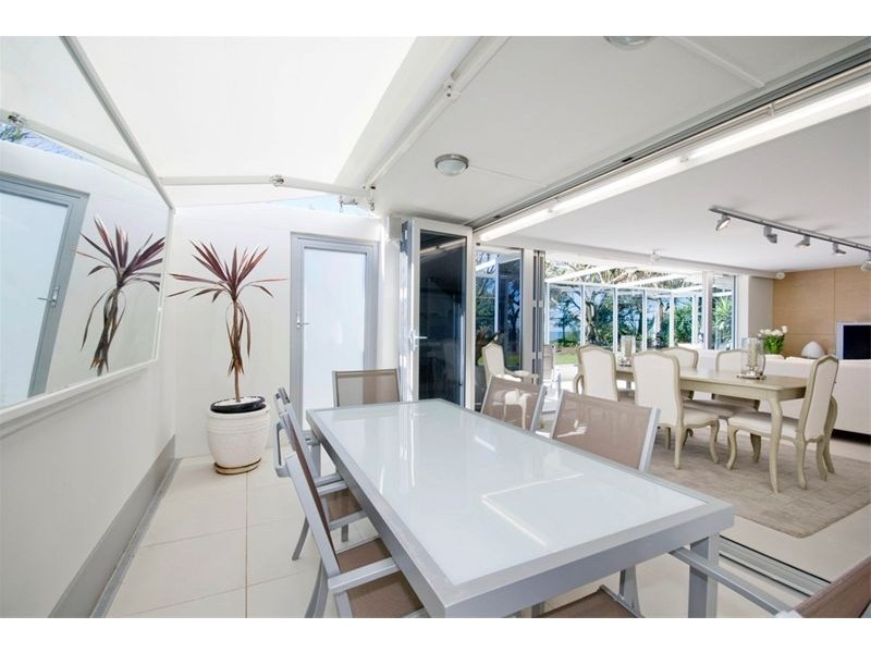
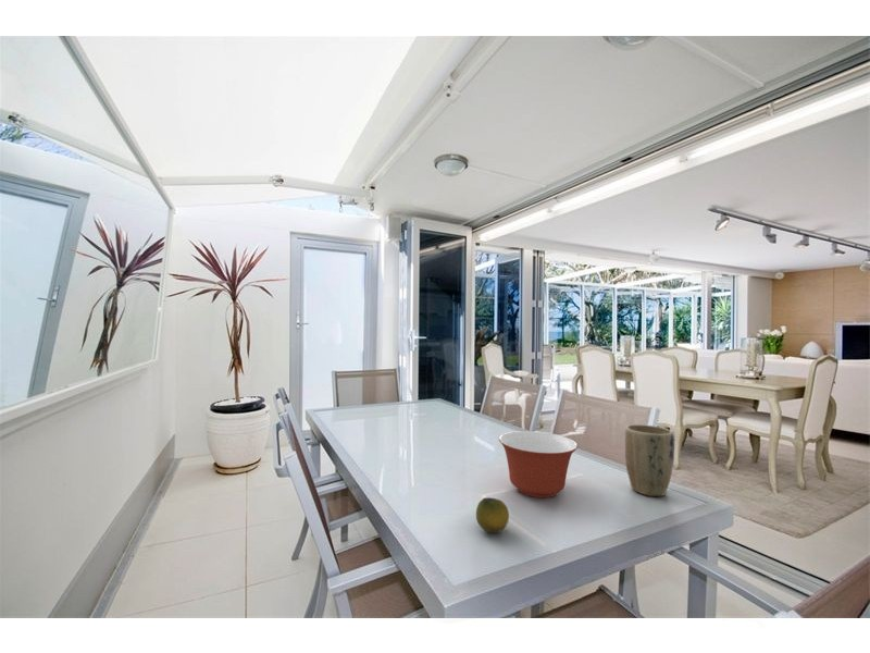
+ fruit [475,496,510,533]
+ mixing bowl [498,430,579,498]
+ plant pot [624,423,674,497]
